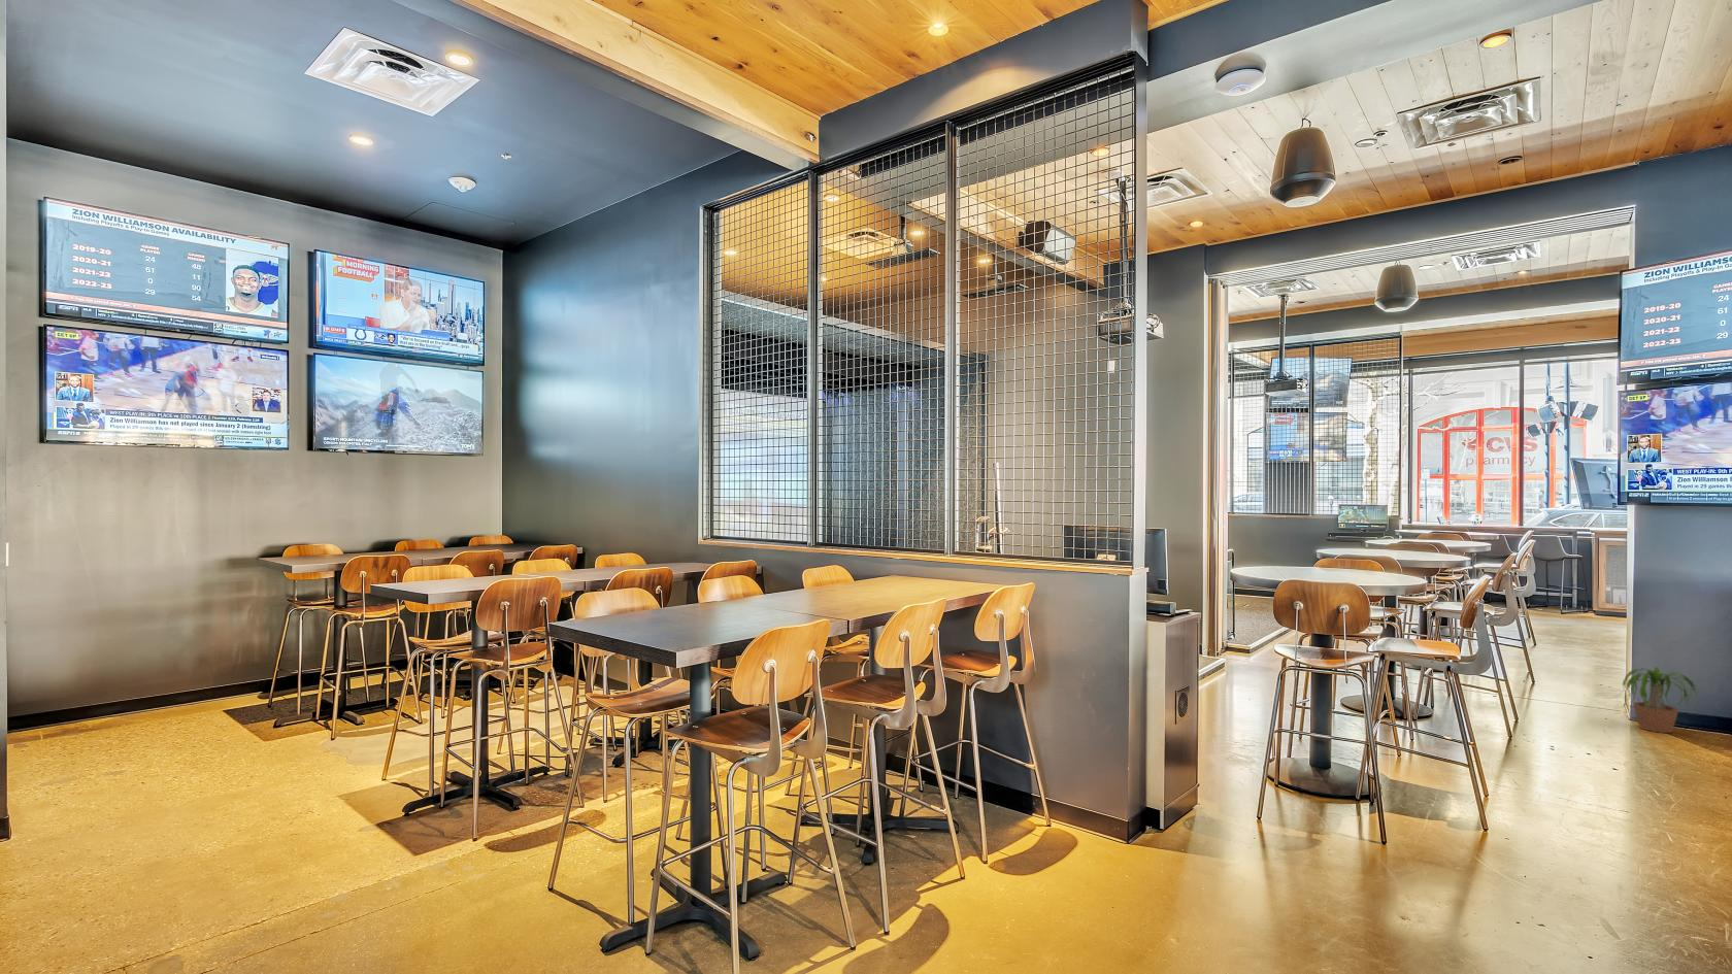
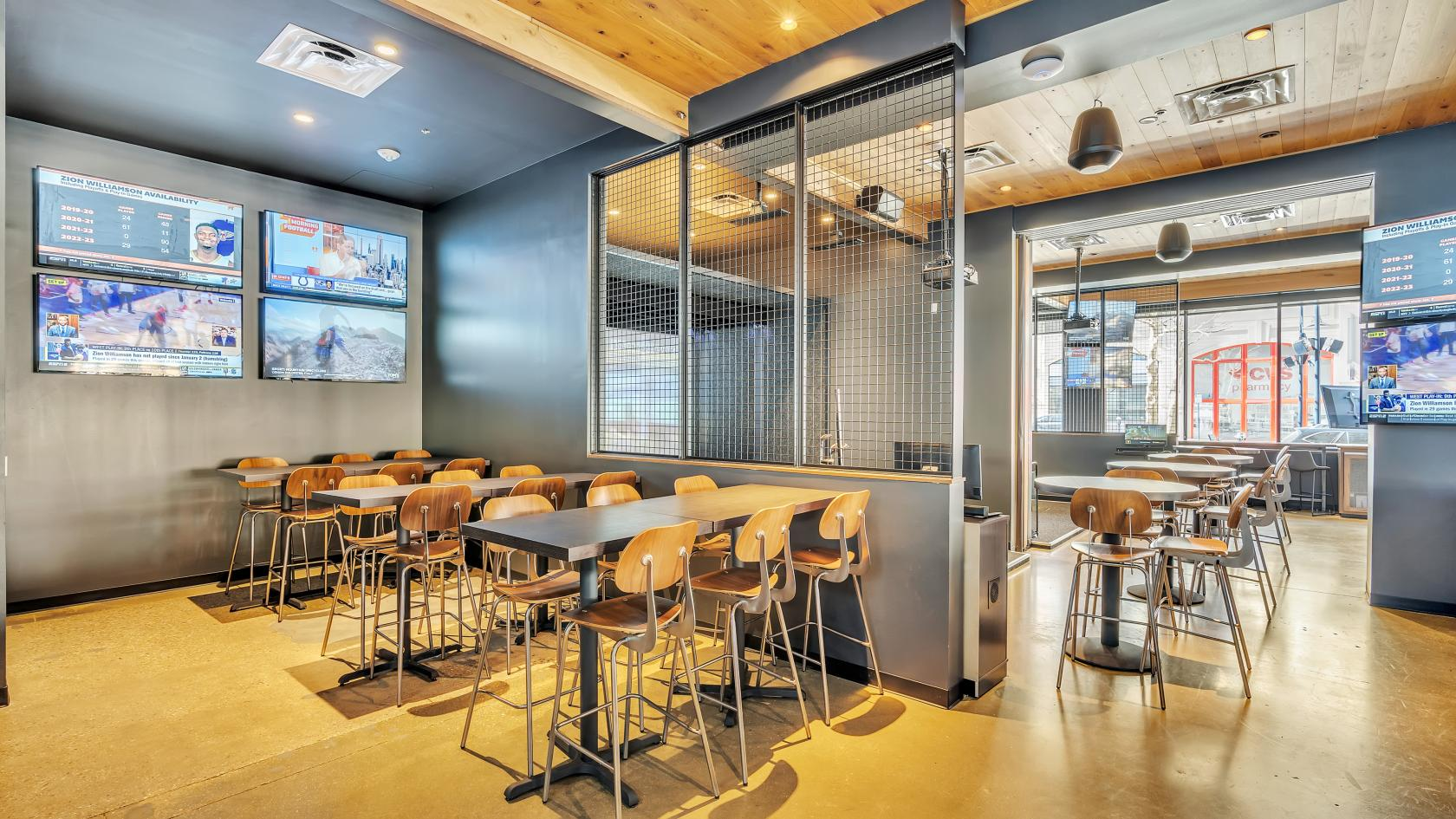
- potted plant [1612,666,1712,734]
